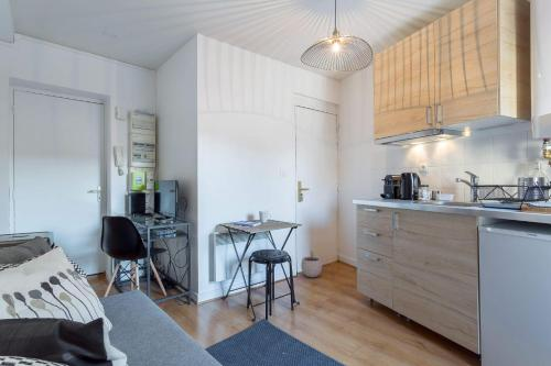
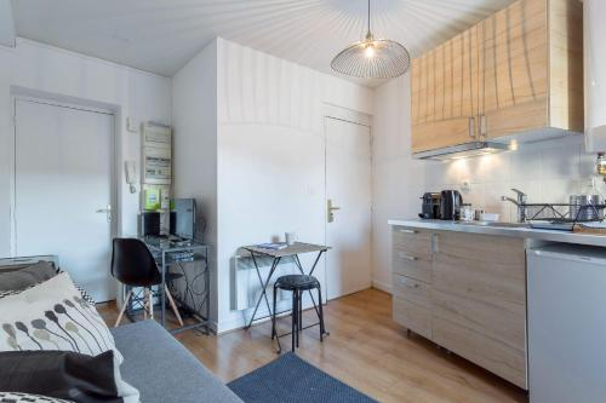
- plant pot [300,249,323,278]
